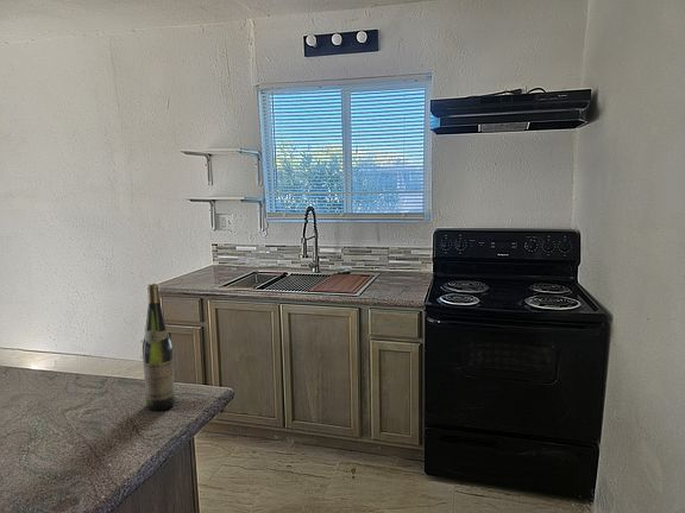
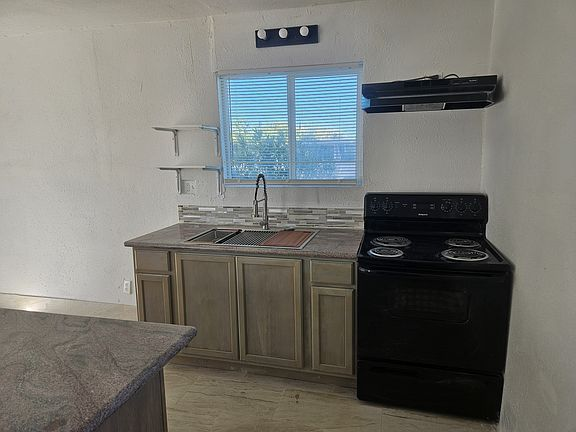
- wine bottle [142,283,176,411]
